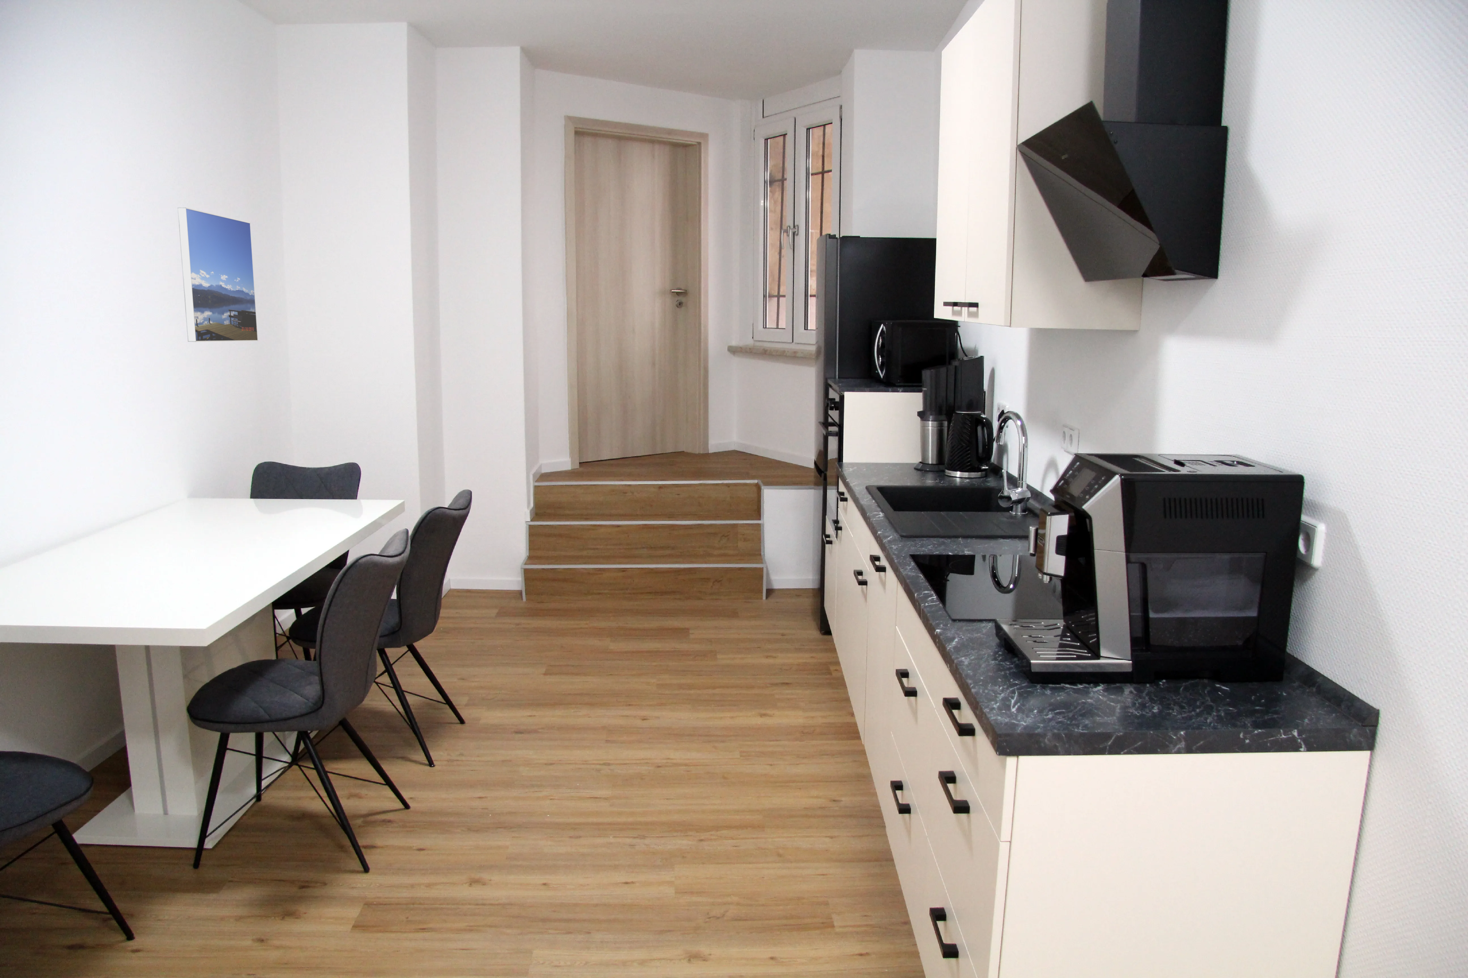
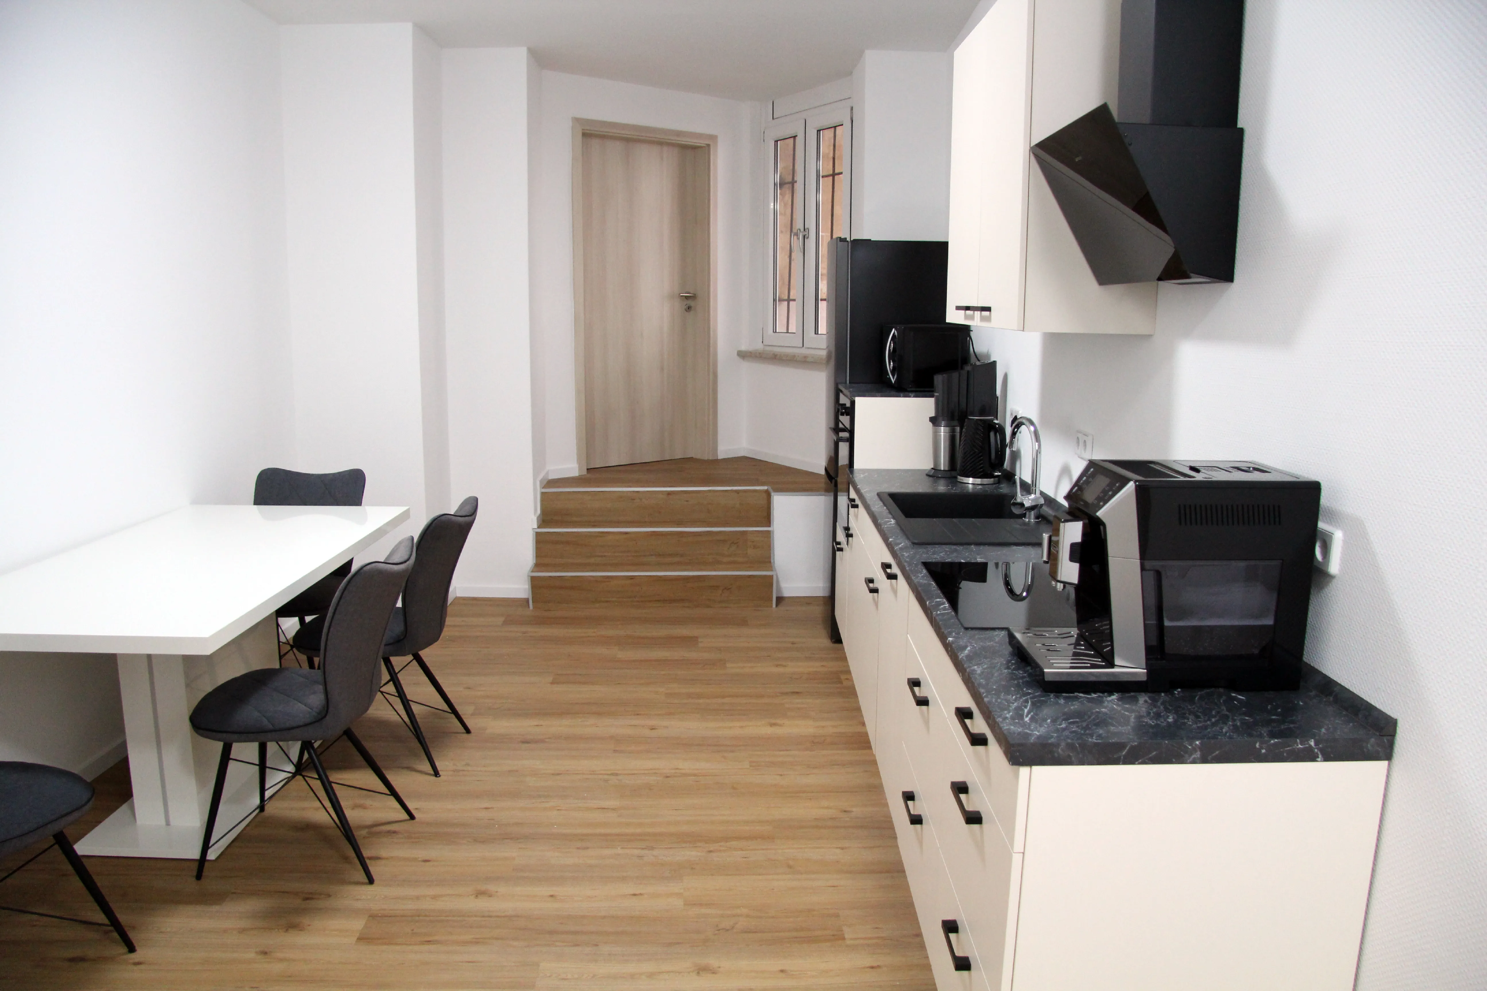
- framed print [177,207,259,343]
